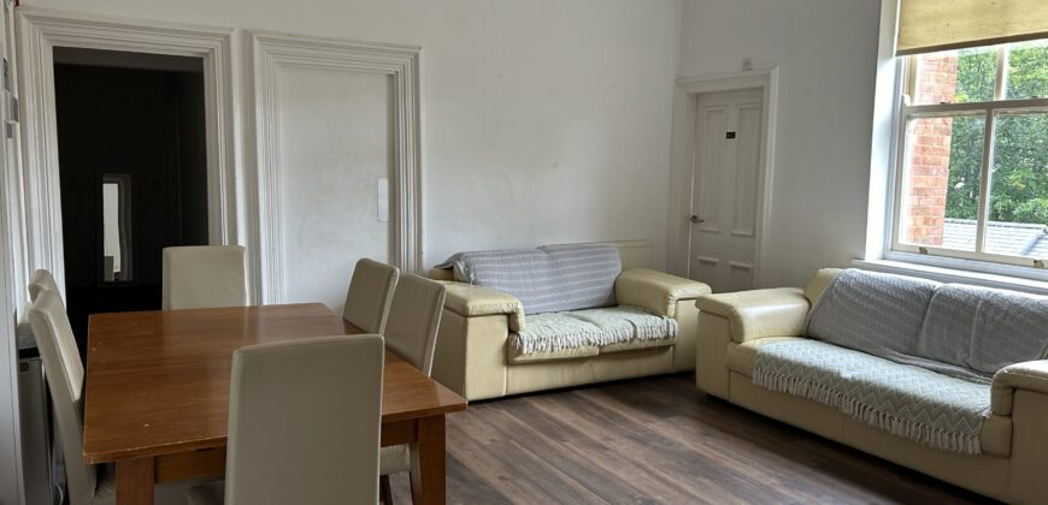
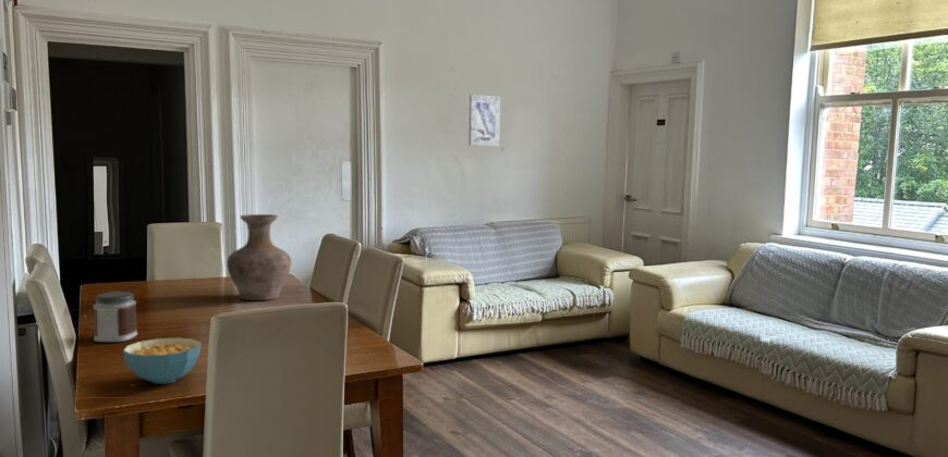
+ cereal bowl [122,336,203,385]
+ vase [226,213,292,301]
+ wall art [467,94,501,147]
+ jar [92,291,138,343]
